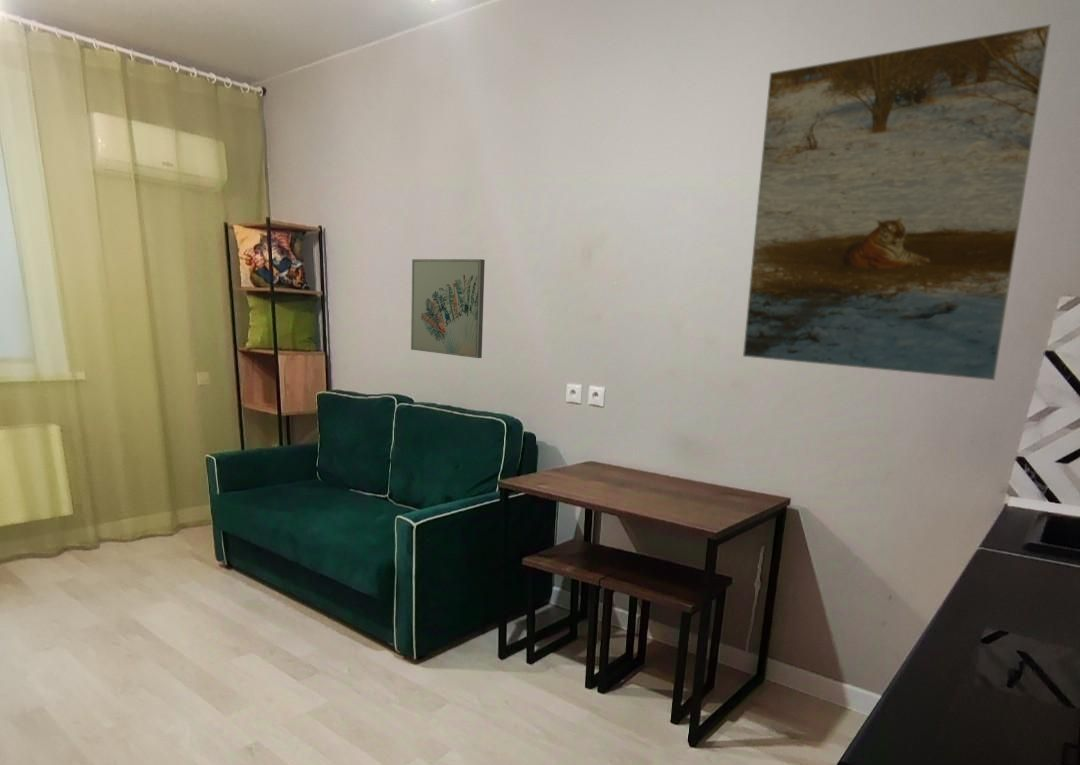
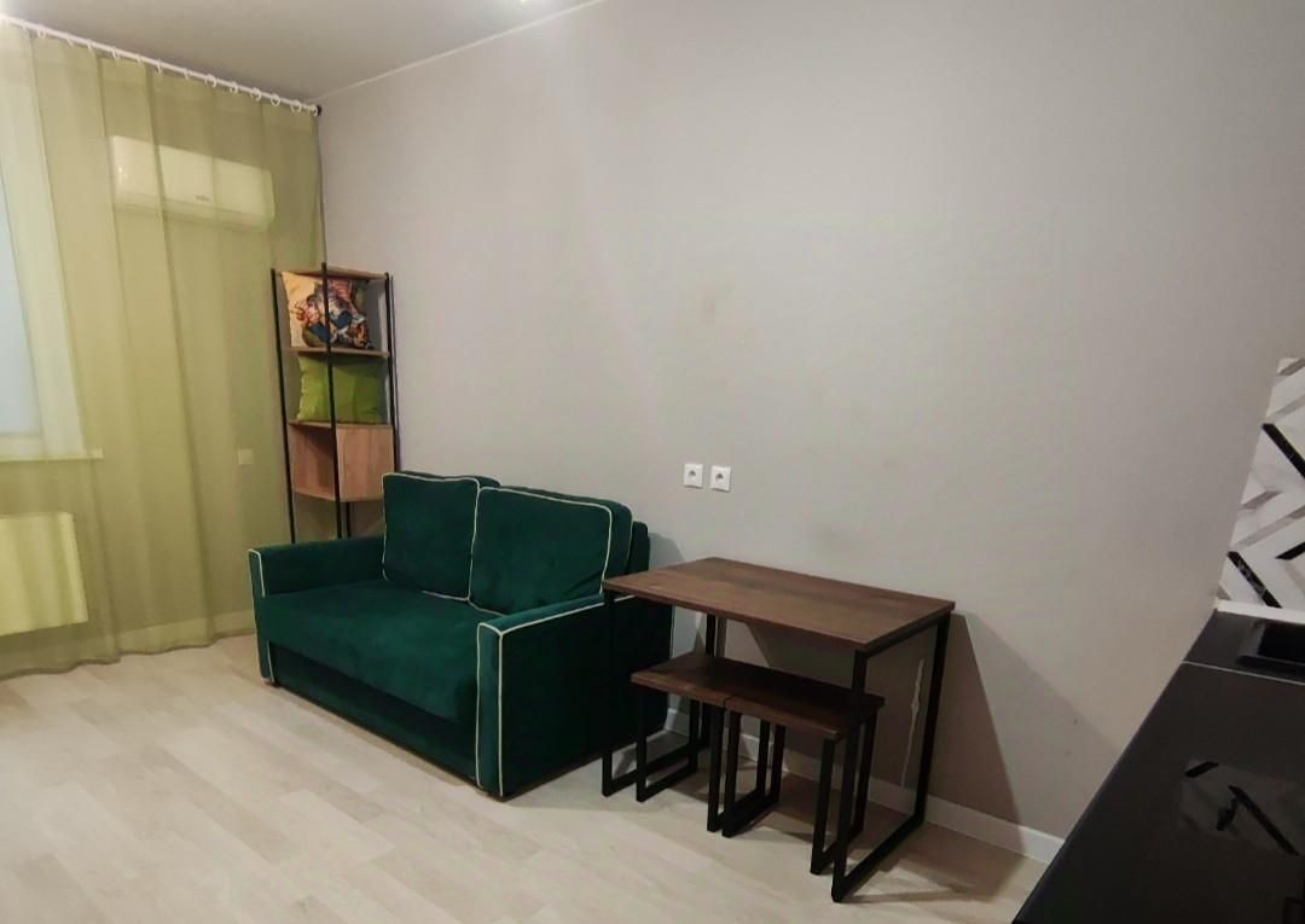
- wall art [410,258,486,359]
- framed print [742,23,1052,381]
